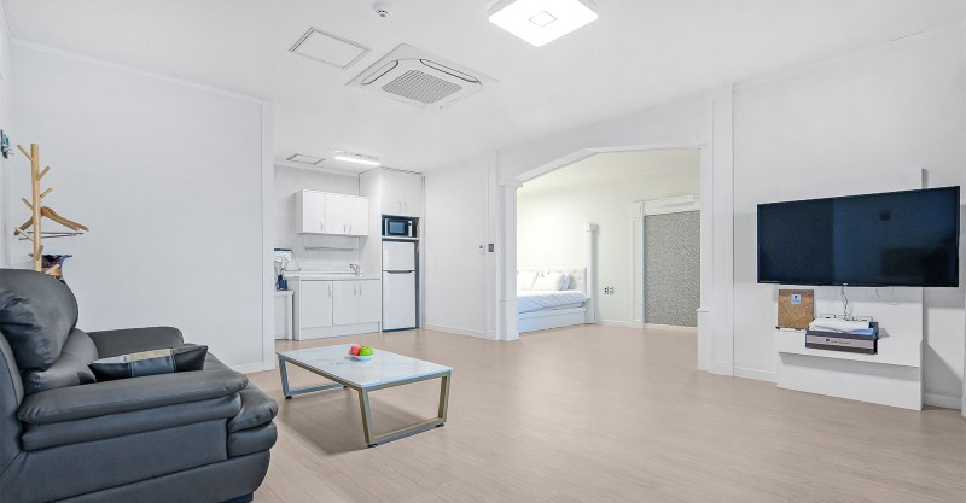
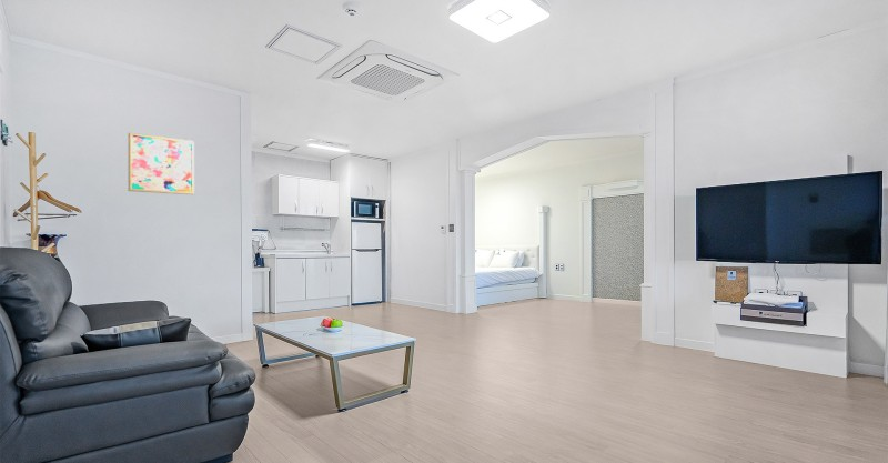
+ wall art [128,132,195,195]
